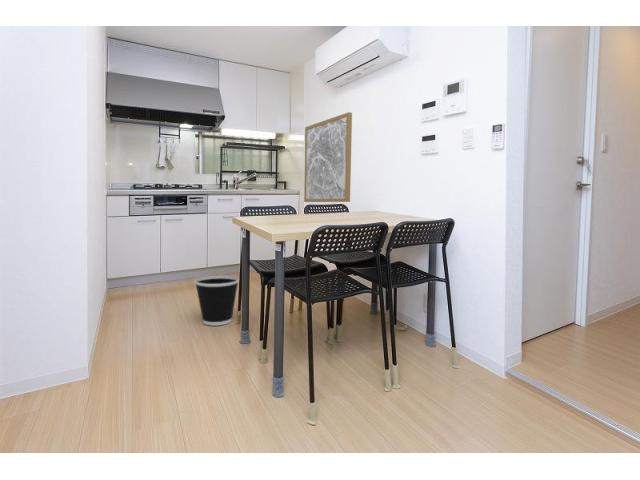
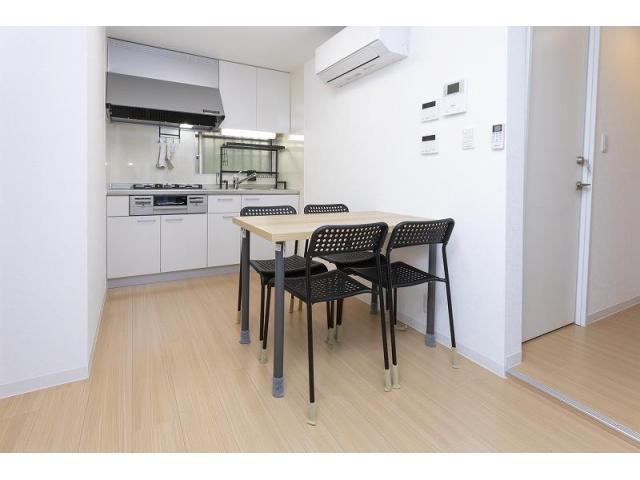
- wastebasket [194,275,240,326]
- wall art [303,111,353,203]
